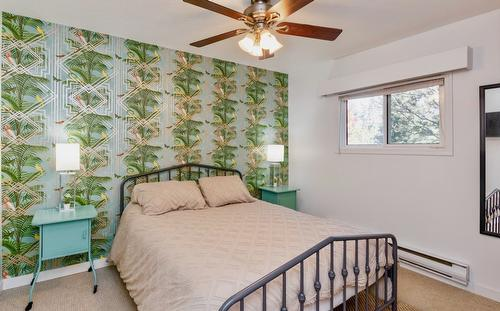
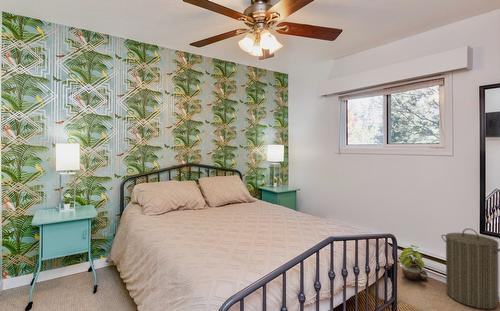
+ laundry hamper [440,228,500,310]
+ potted plant [399,244,429,281]
